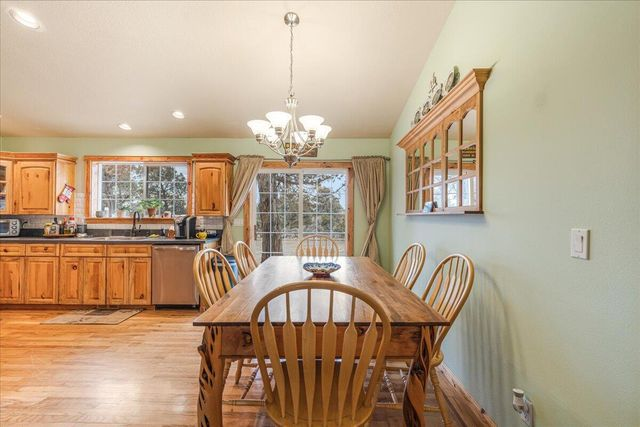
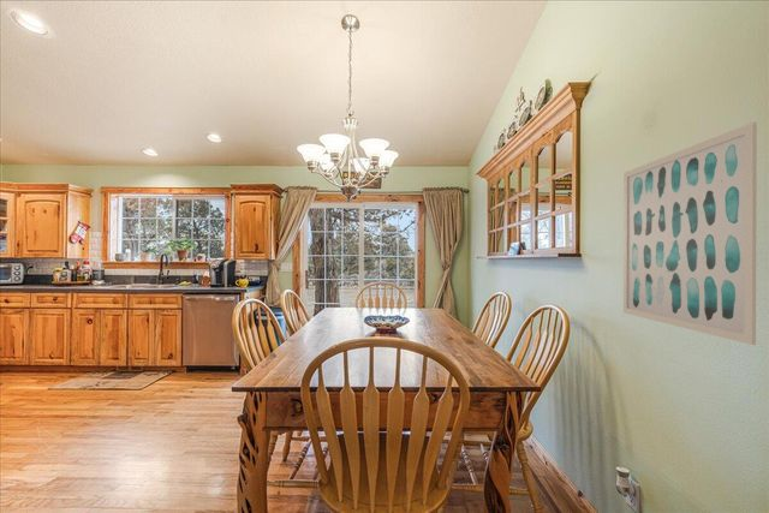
+ wall art [622,121,758,346]
